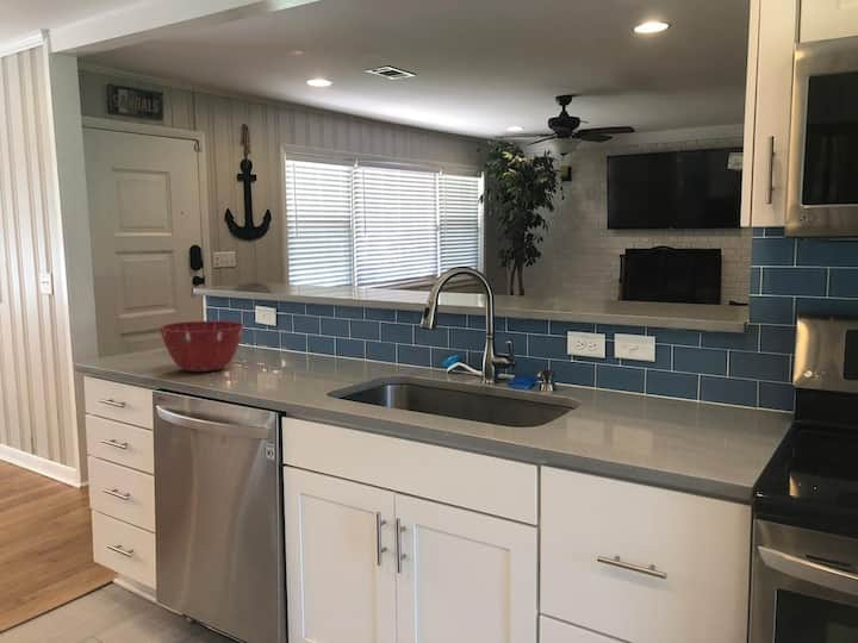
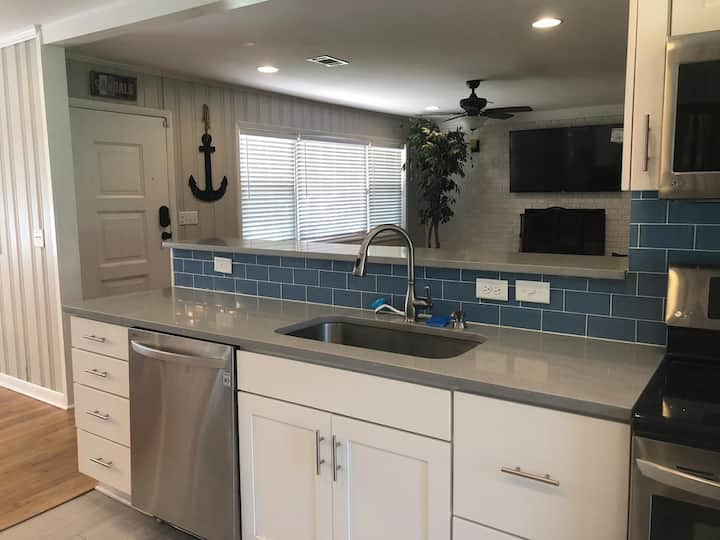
- mixing bowl [157,320,245,373]
